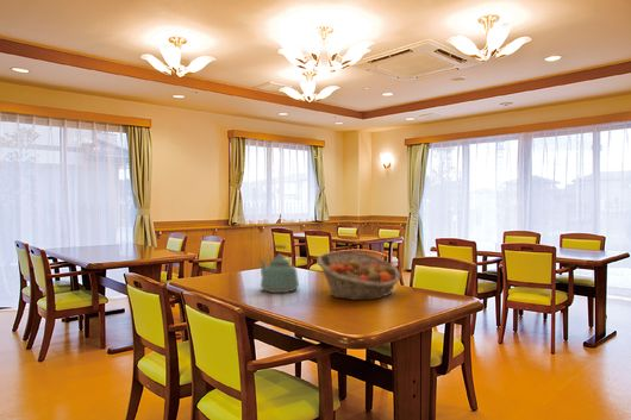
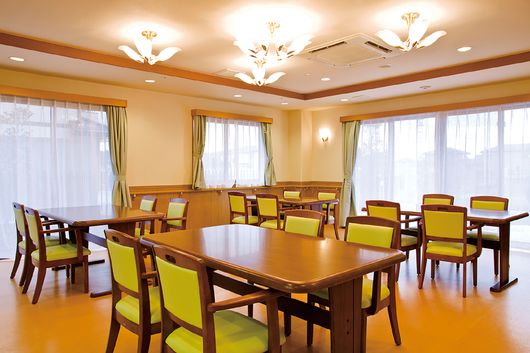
- kettle [258,244,300,294]
- fruit basket [316,250,402,301]
